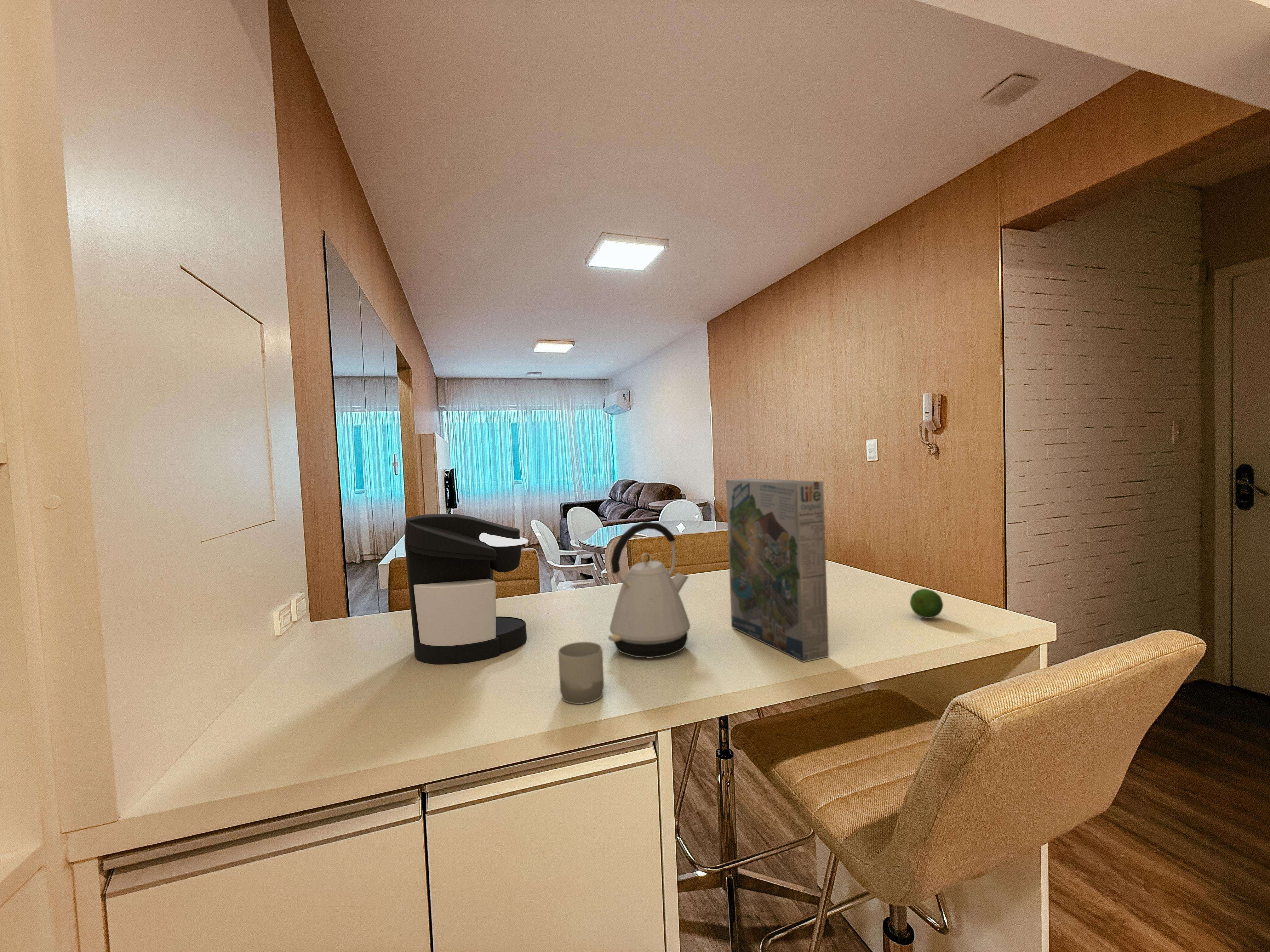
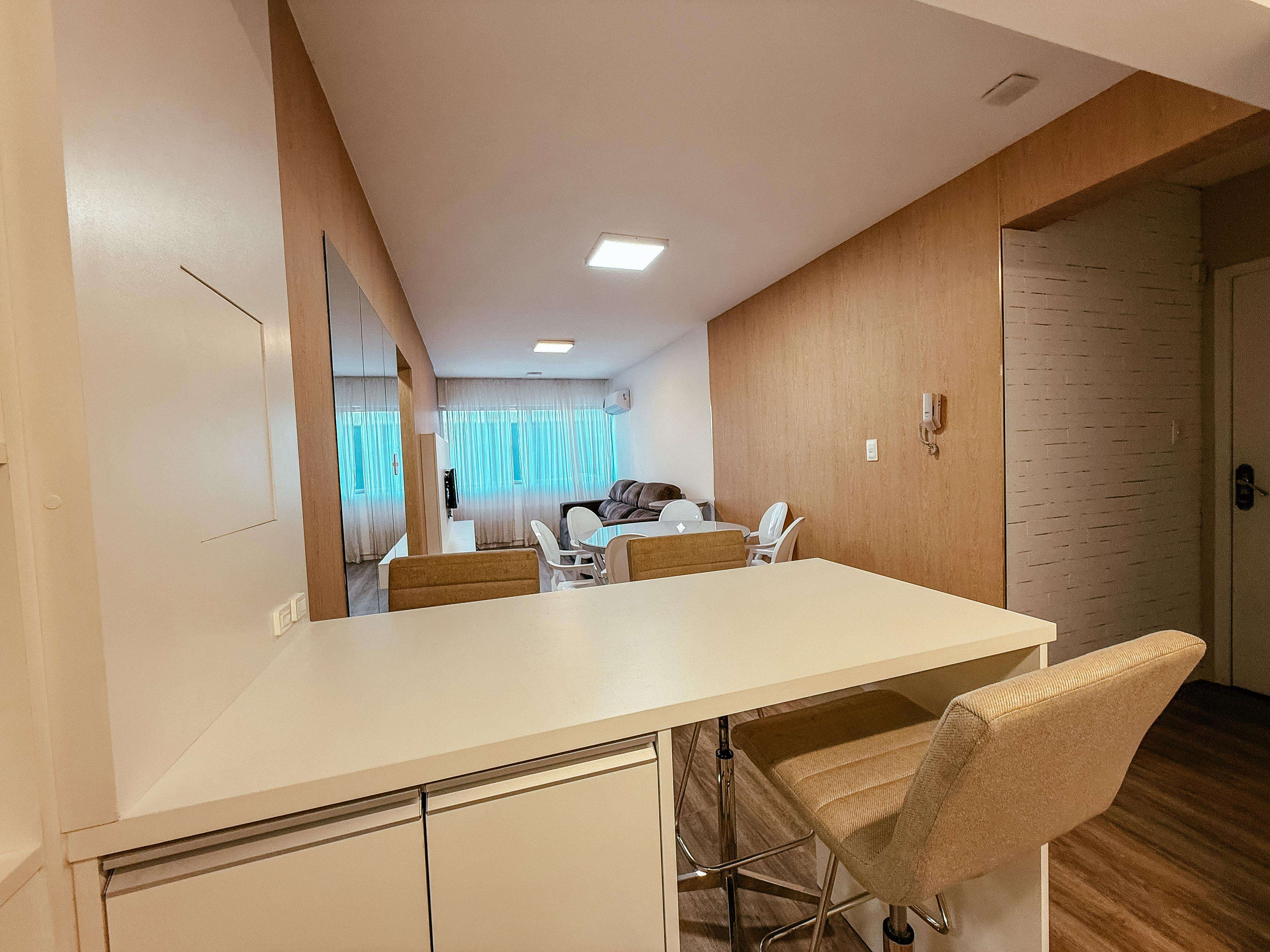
- coffee maker [404,513,529,664]
- fruit [910,588,944,619]
- kettle [608,521,690,658]
- cup [558,642,604,704]
- cereal box [726,478,829,663]
